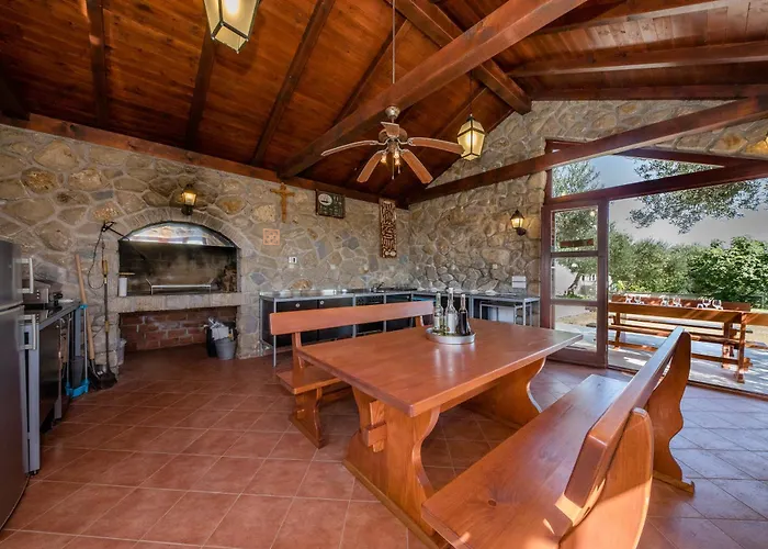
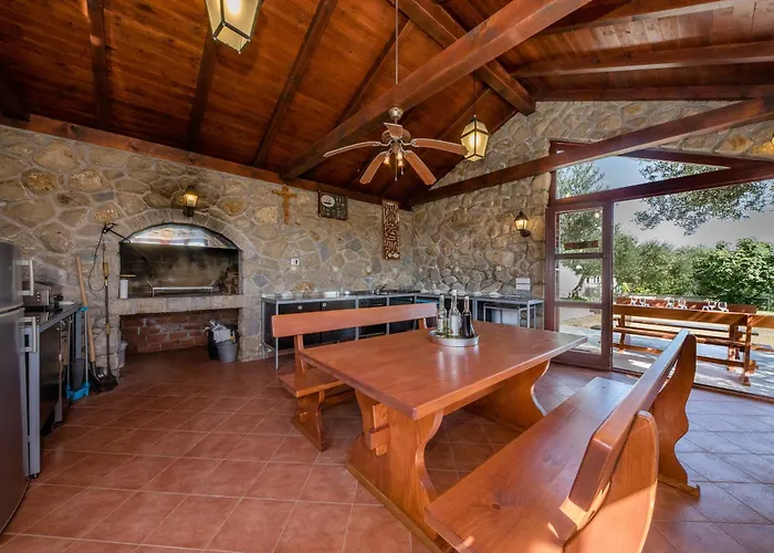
- wall ornament [261,227,281,247]
